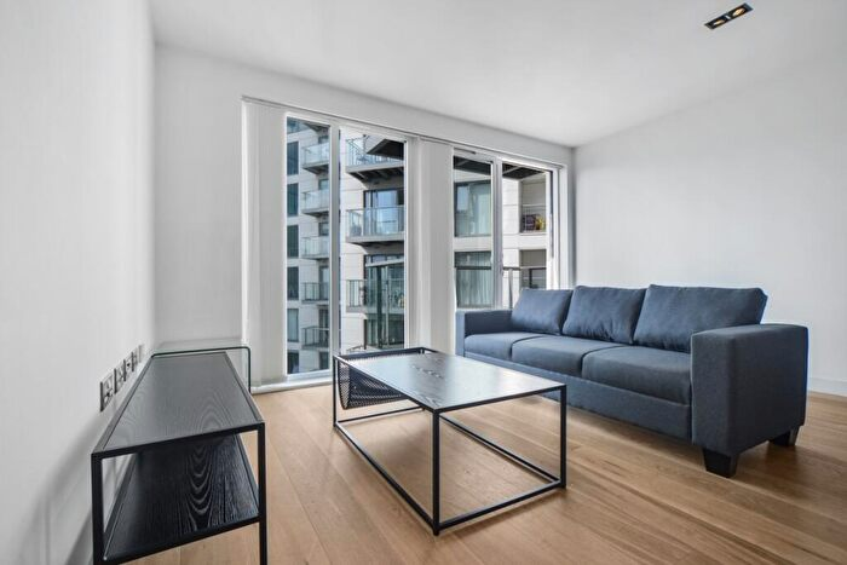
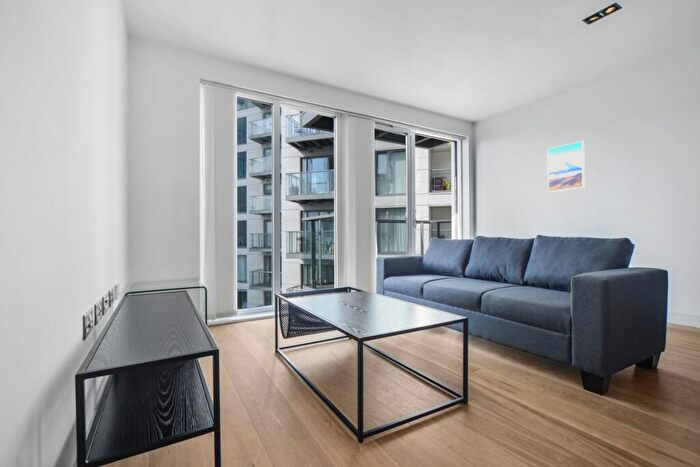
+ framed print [546,140,586,193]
